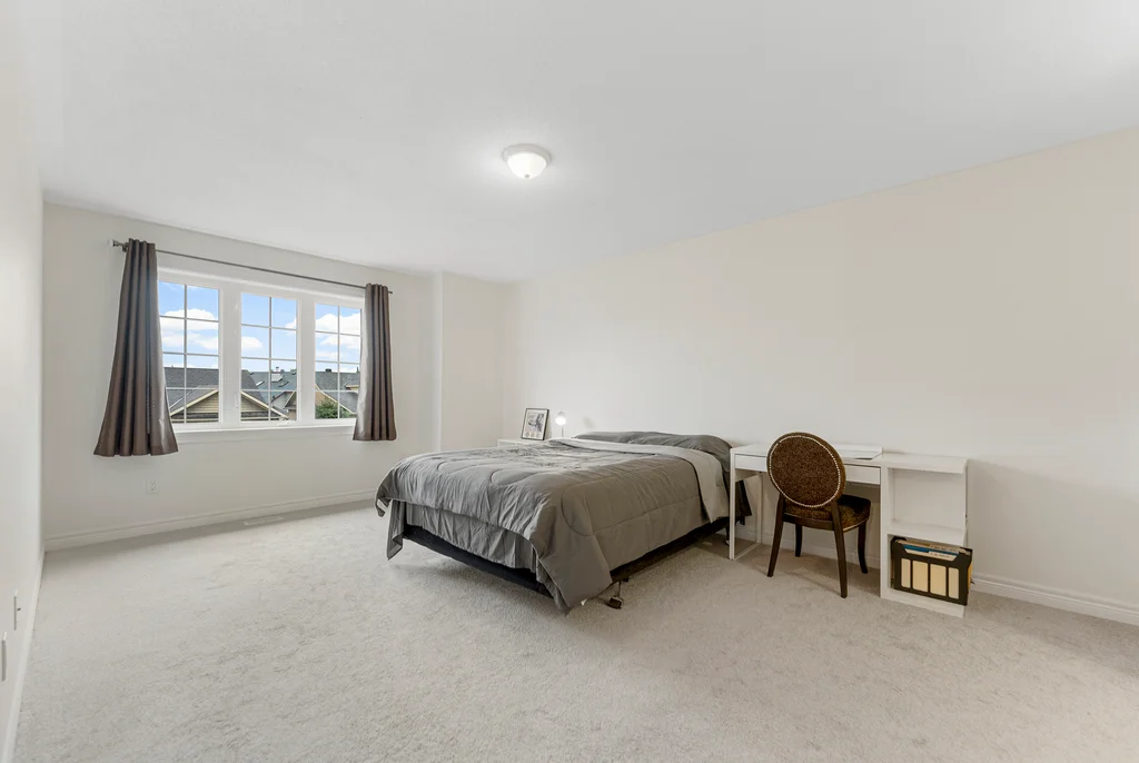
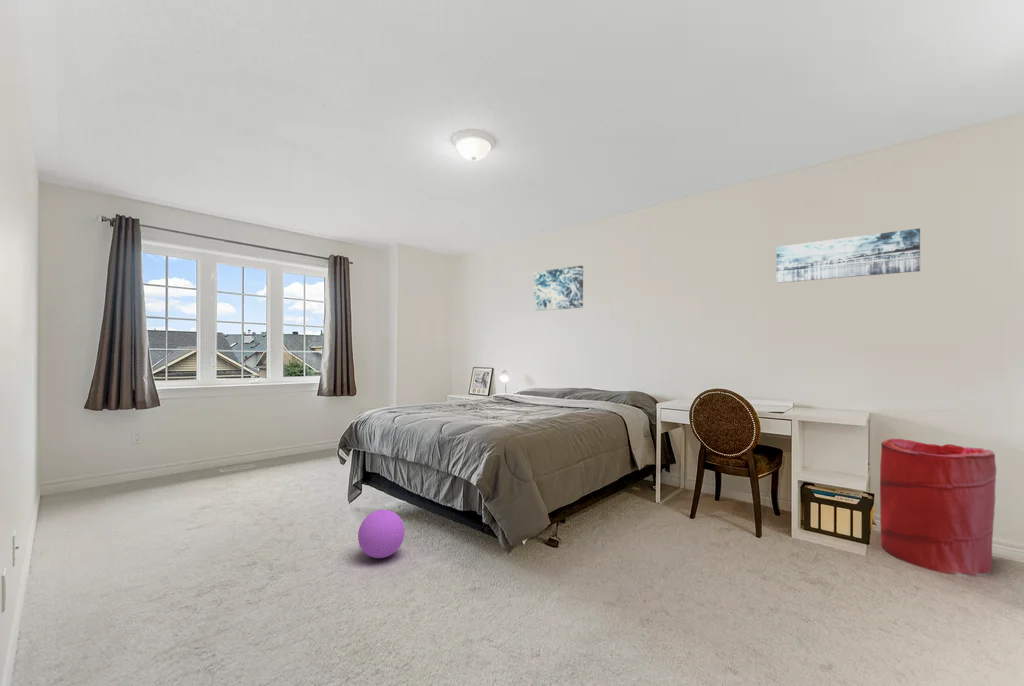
+ wall art [776,227,921,284]
+ ball [357,509,406,559]
+ laundry hamper [879,438,997,578]
+ wall art [533,265,584,312]
